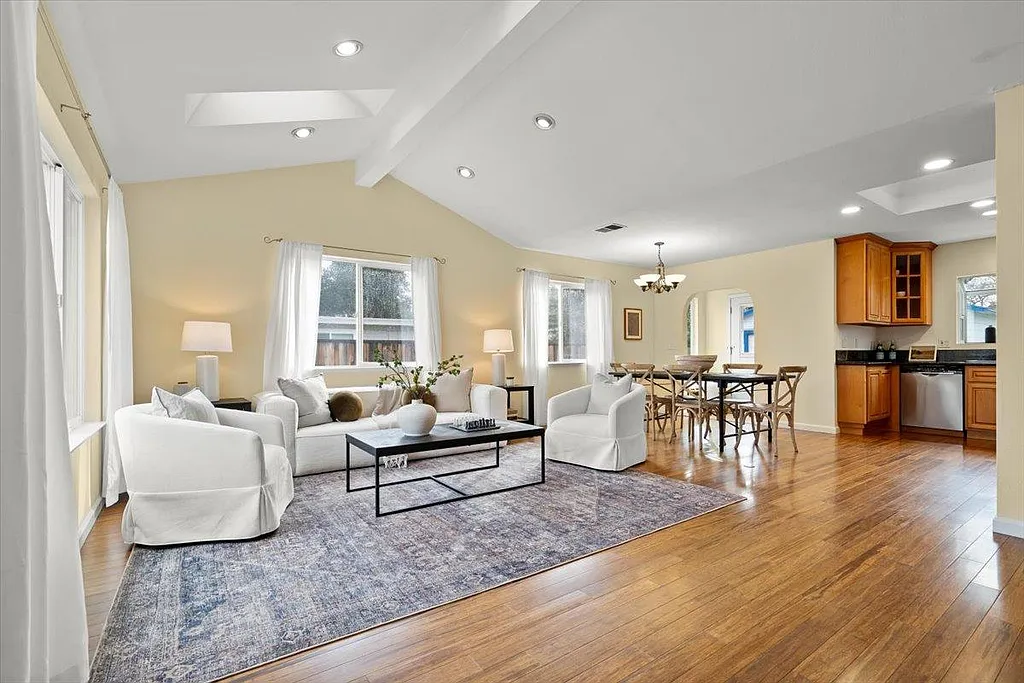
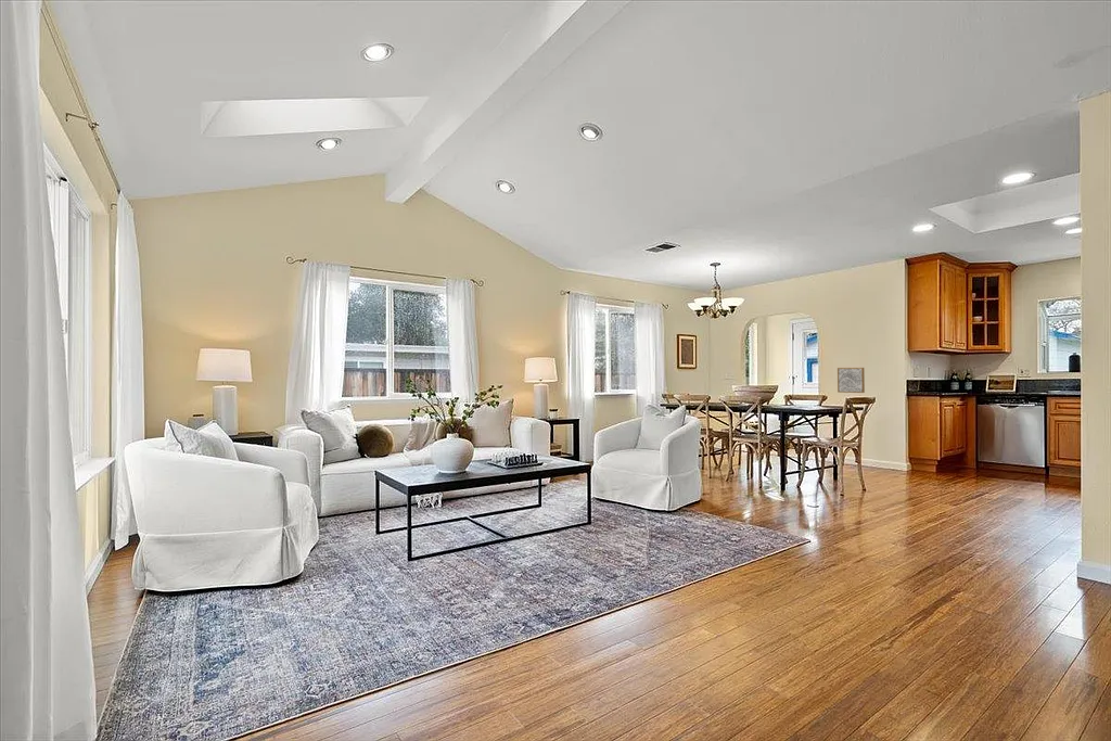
+ wall art [837,367,866,394]
